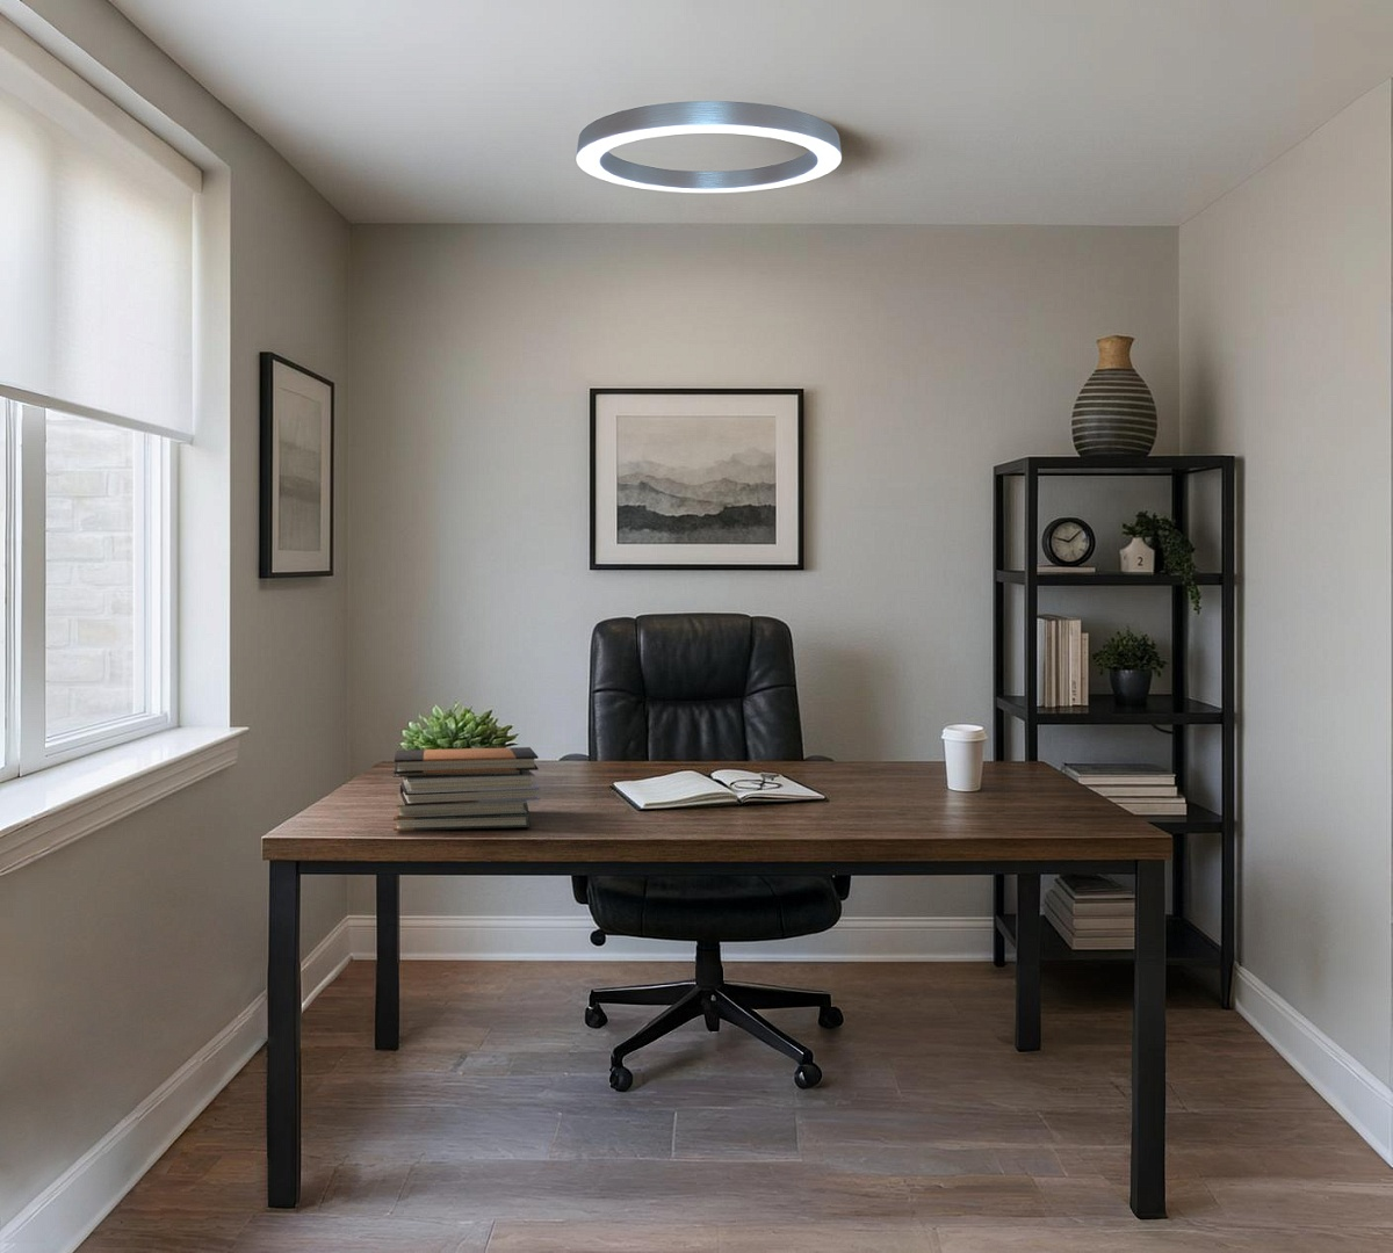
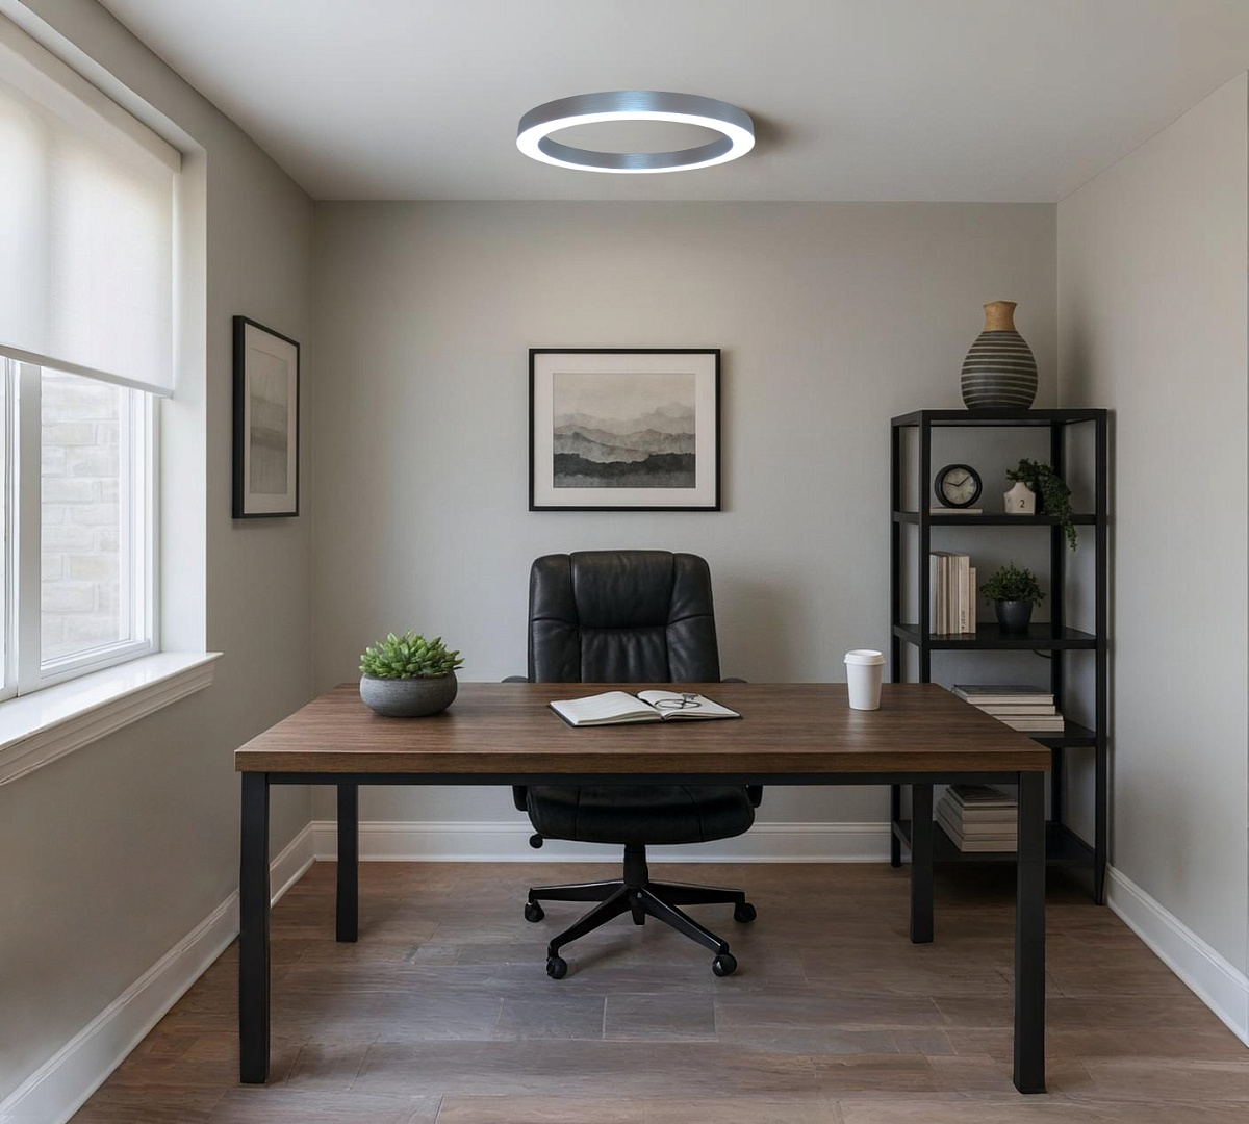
- book stack [392,746,541,832]
